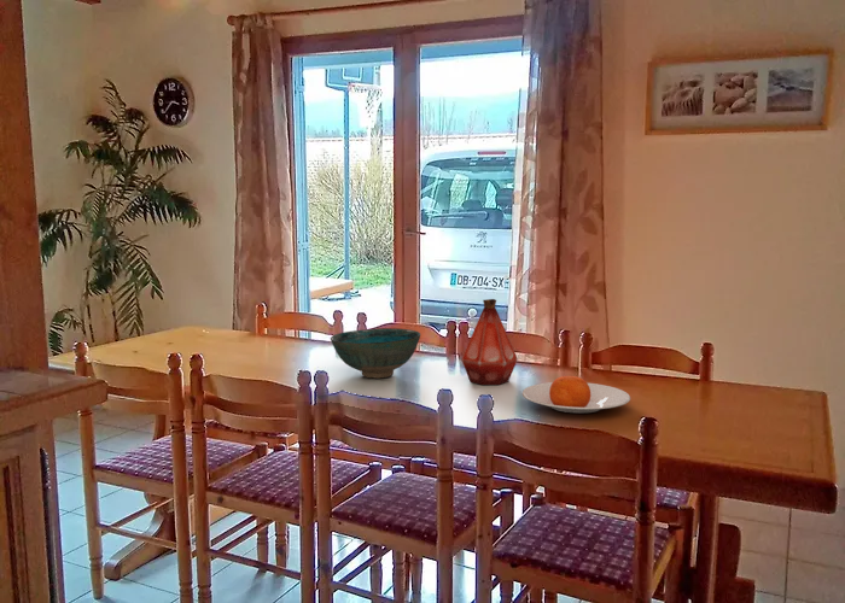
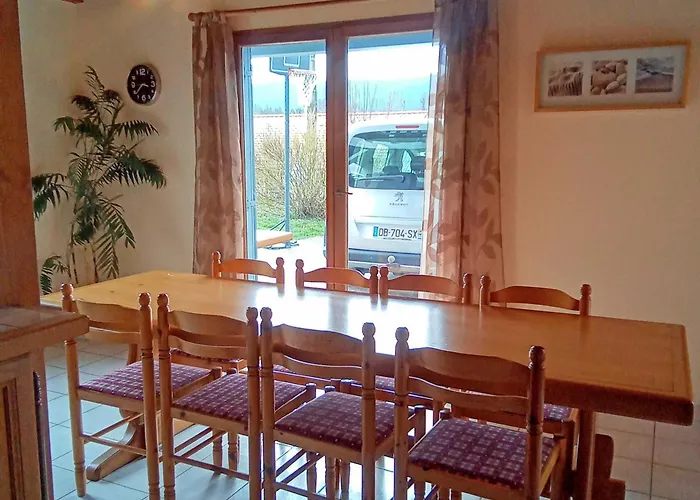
- plate [521,375,631,414]
- bowl [330,327,421,380]
- bottle [461,298,519,386]
